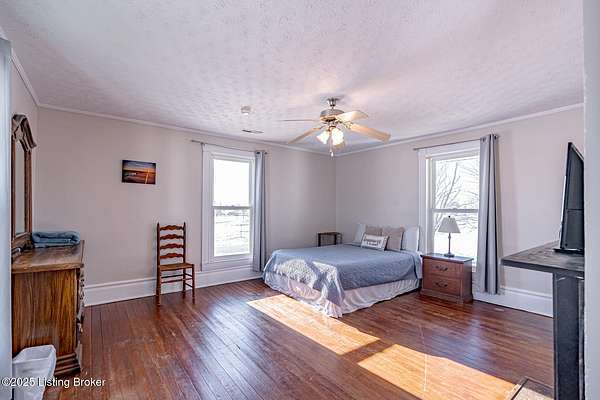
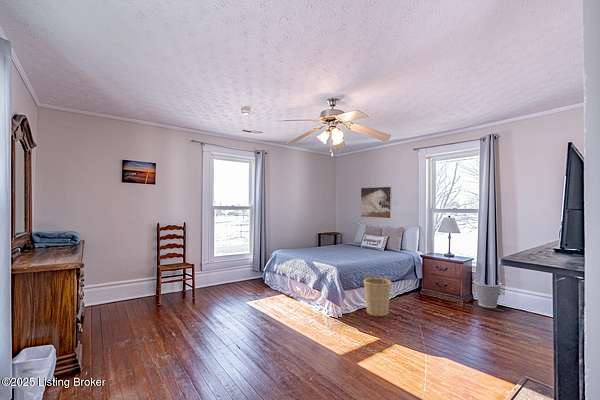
+ basket [363,272,392,317]
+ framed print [360,186,393,219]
+ wastebasket [473,278,502,309]
